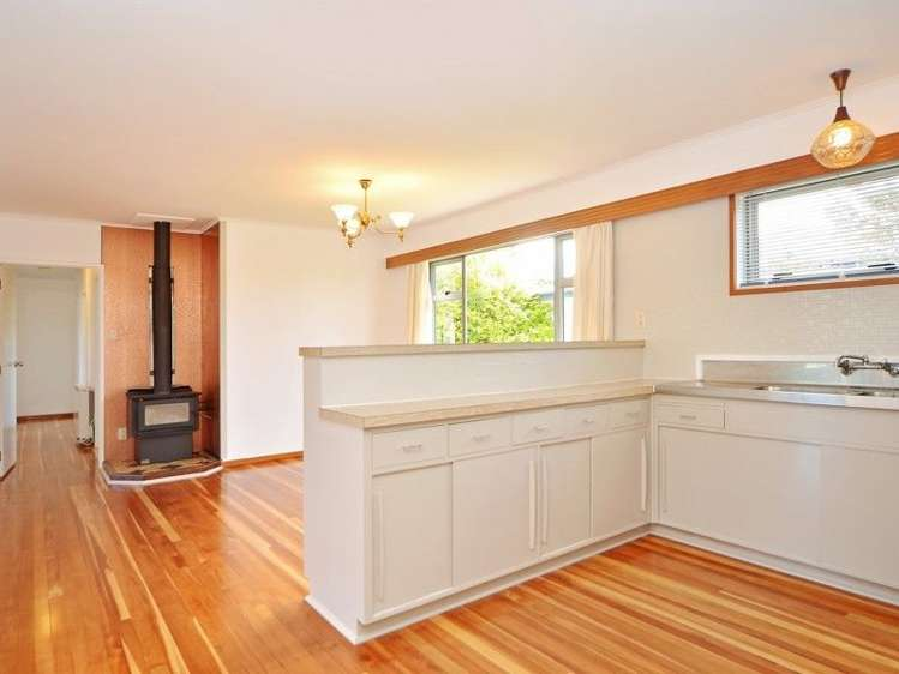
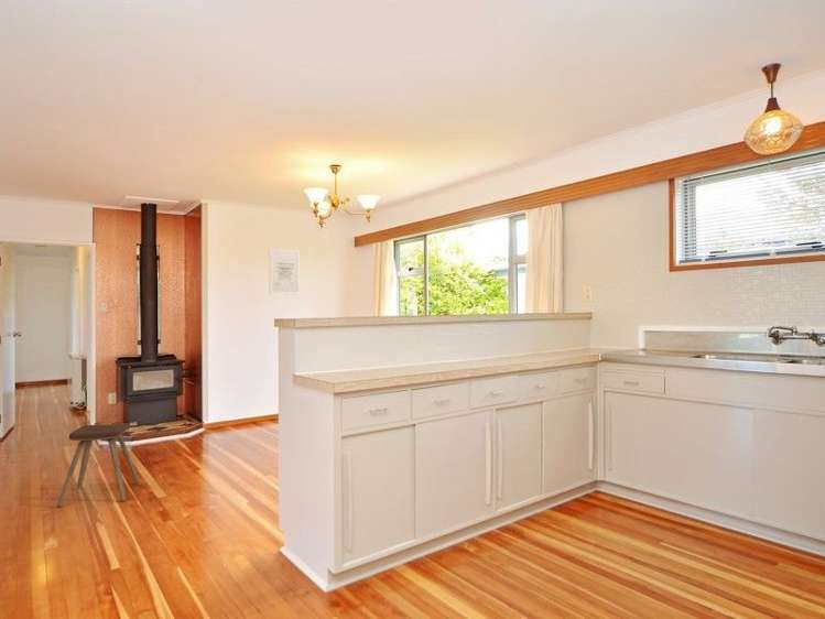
+ music stool [56,422,140,508]
+ wall art [268,248,301,296]
